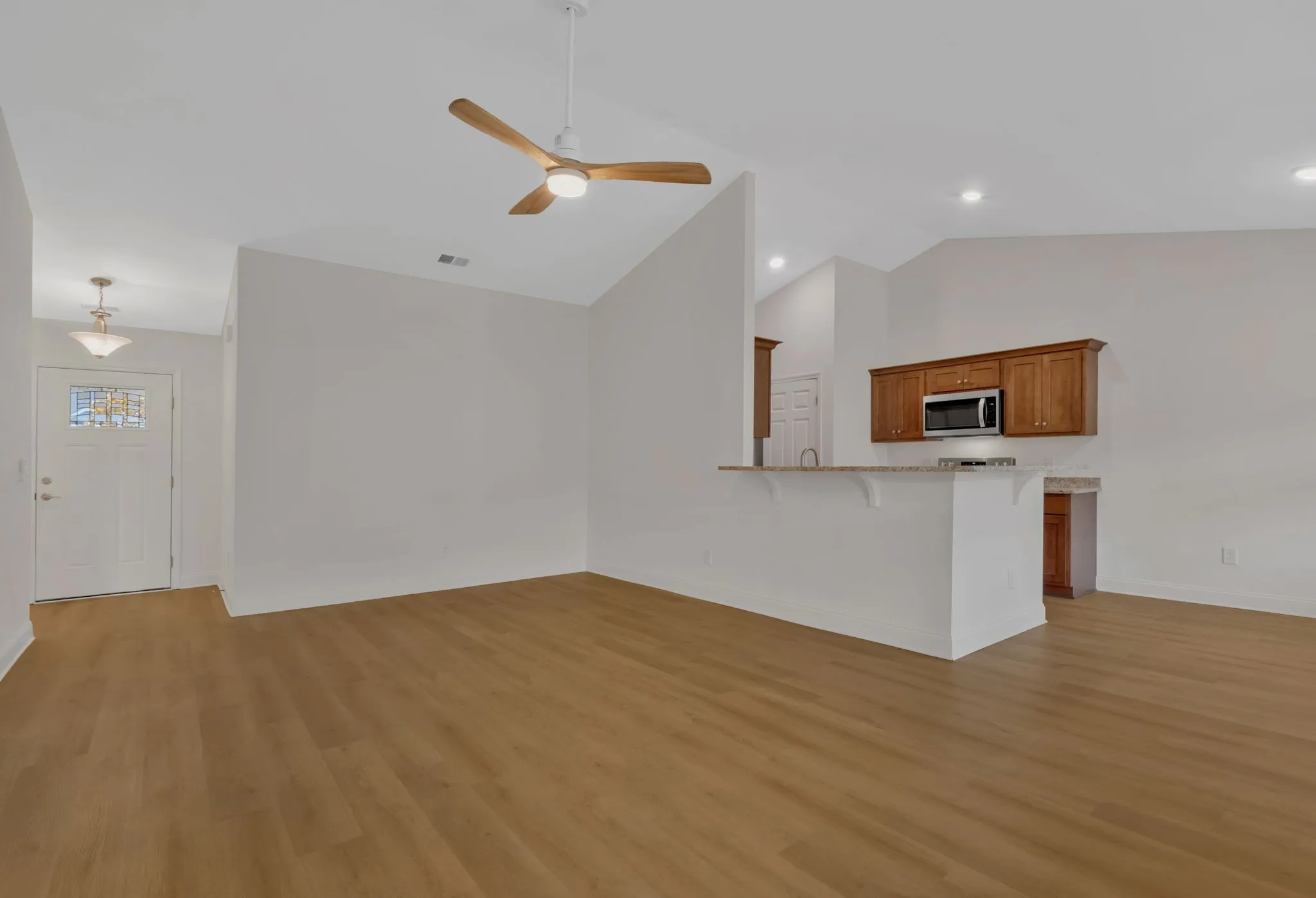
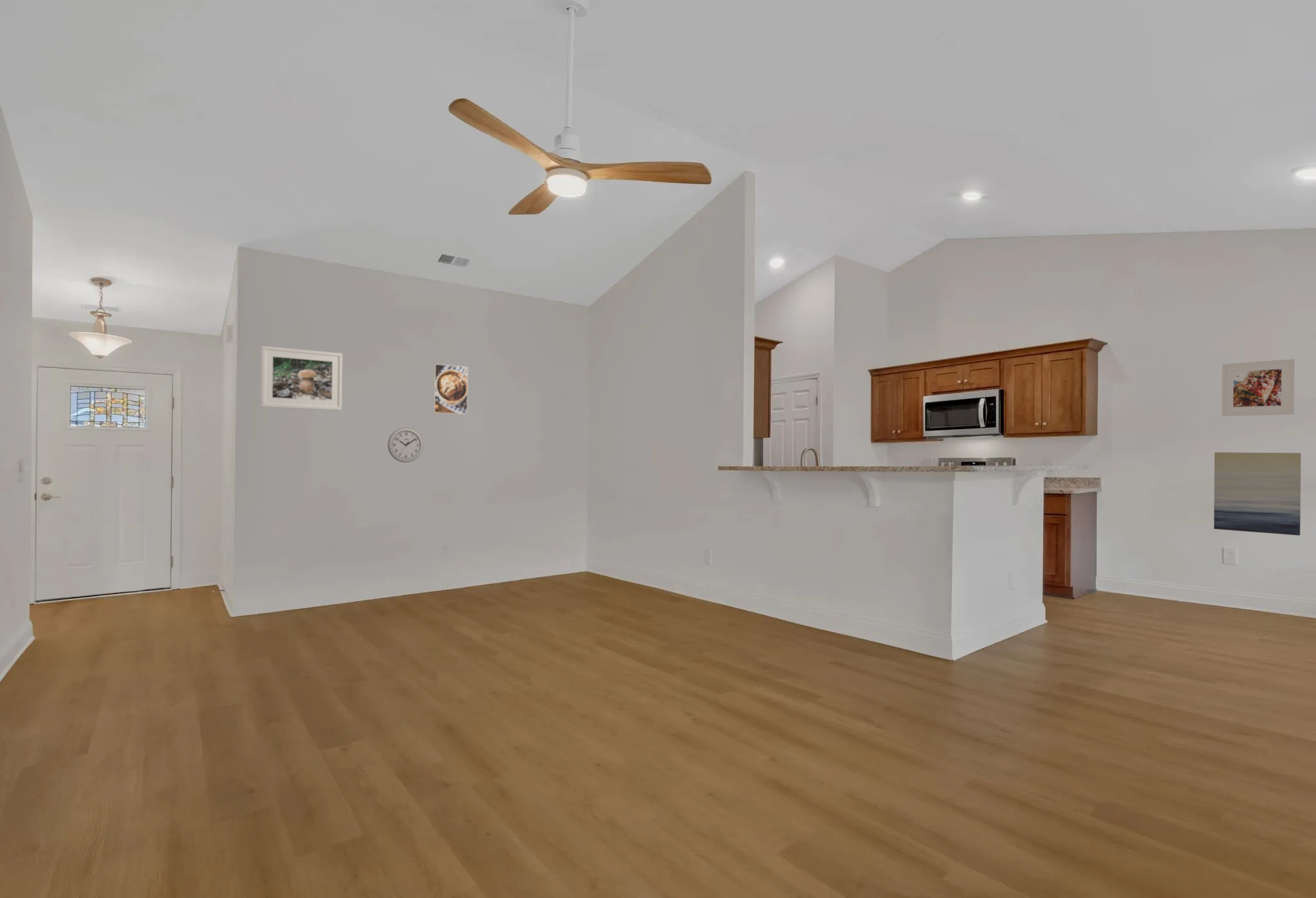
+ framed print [1221,358,1295,417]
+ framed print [260,346,343,411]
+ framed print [432,363,468,415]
+ wall art [1213,452,1301,536]
+ wall clock [387,427,424,463]
